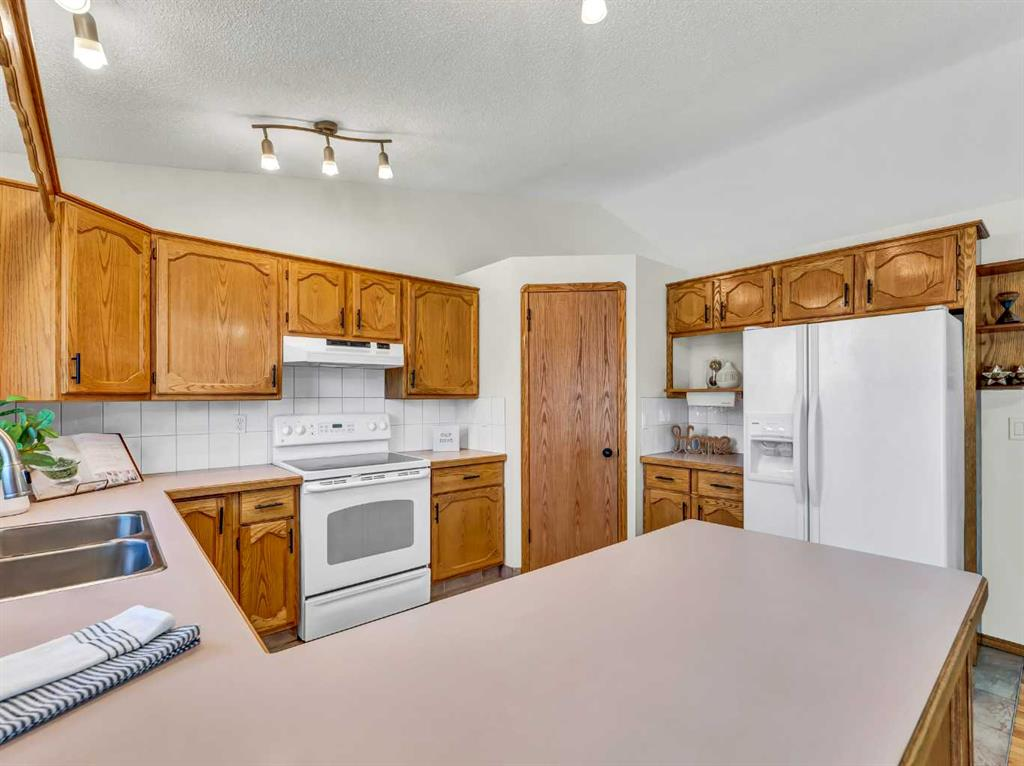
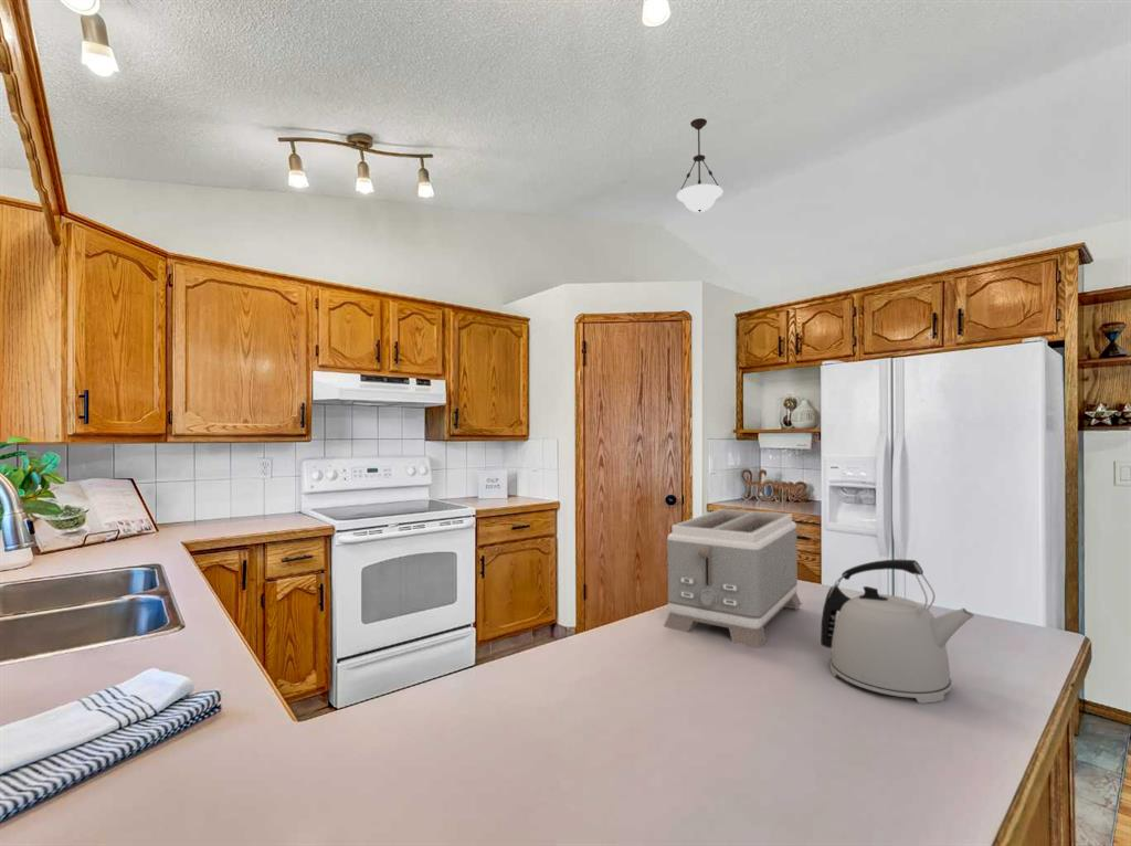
+ pendant light [676,117,723,213]
+ toaster [663,508,802,649]
+ kettle [820,559,975,705]
